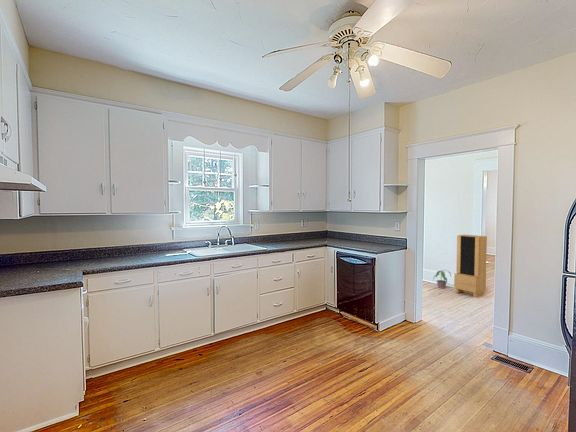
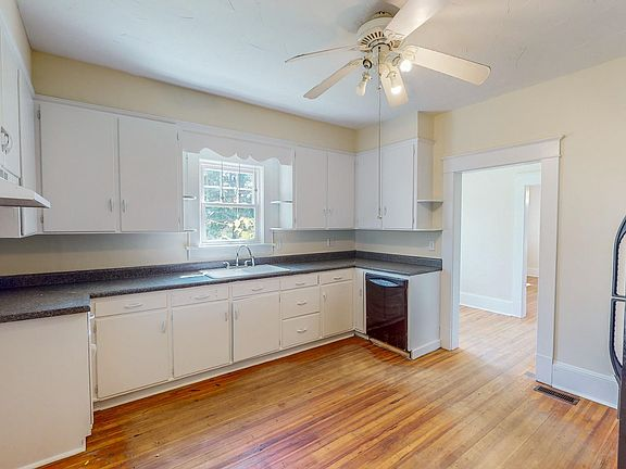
- storage cabinet [453,234,488,298]
- potted plant [432,269,452,290]
